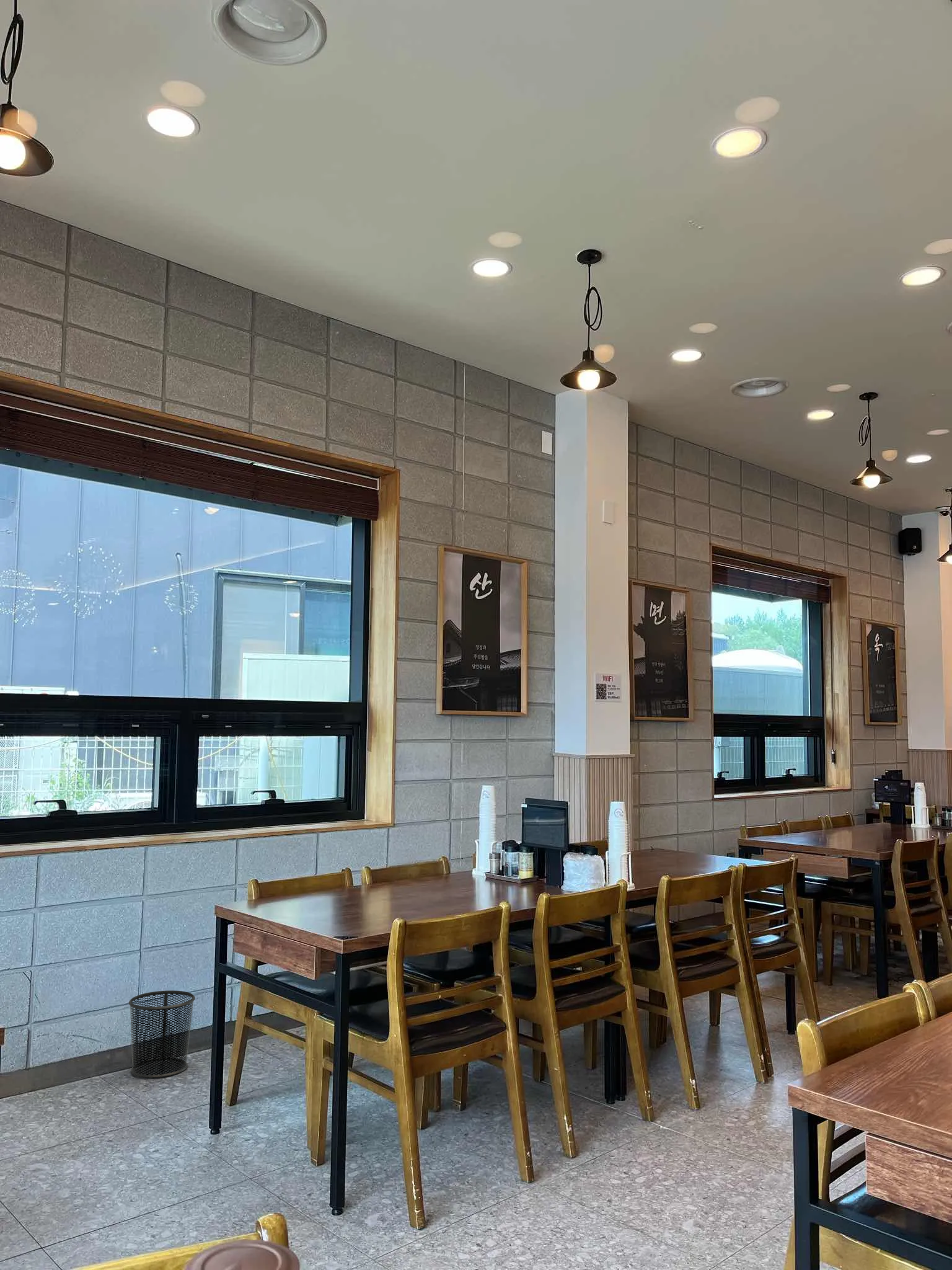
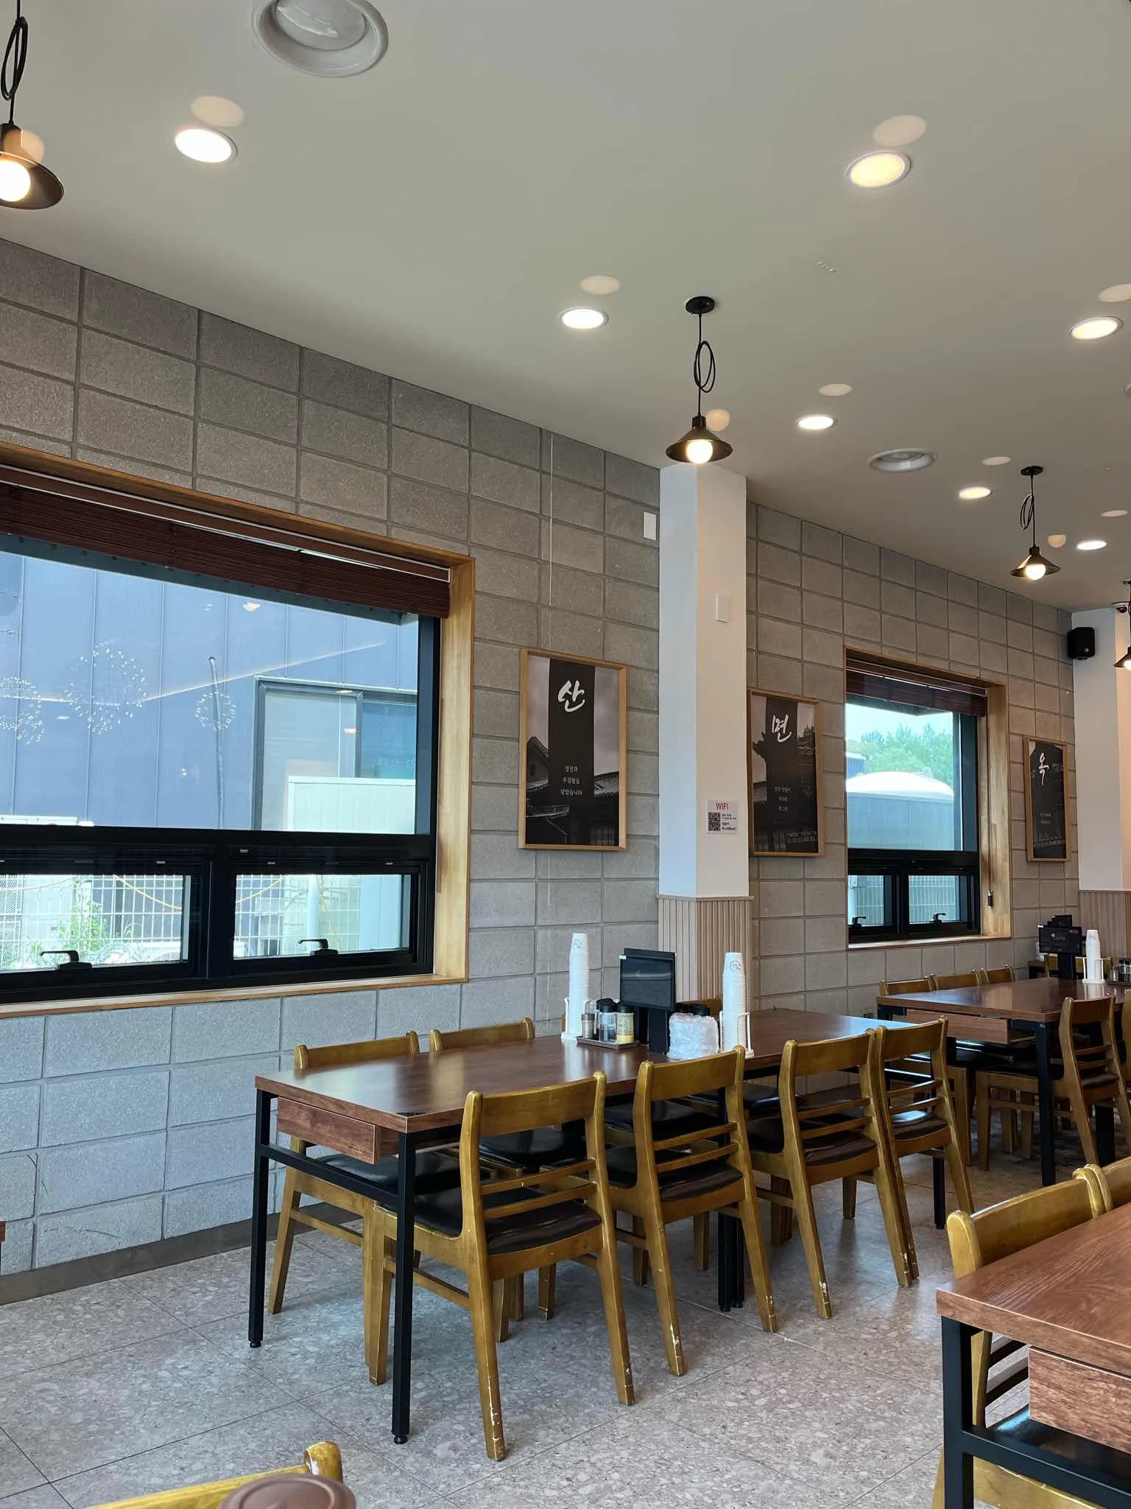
- waste bin [128,990,196,1079]
